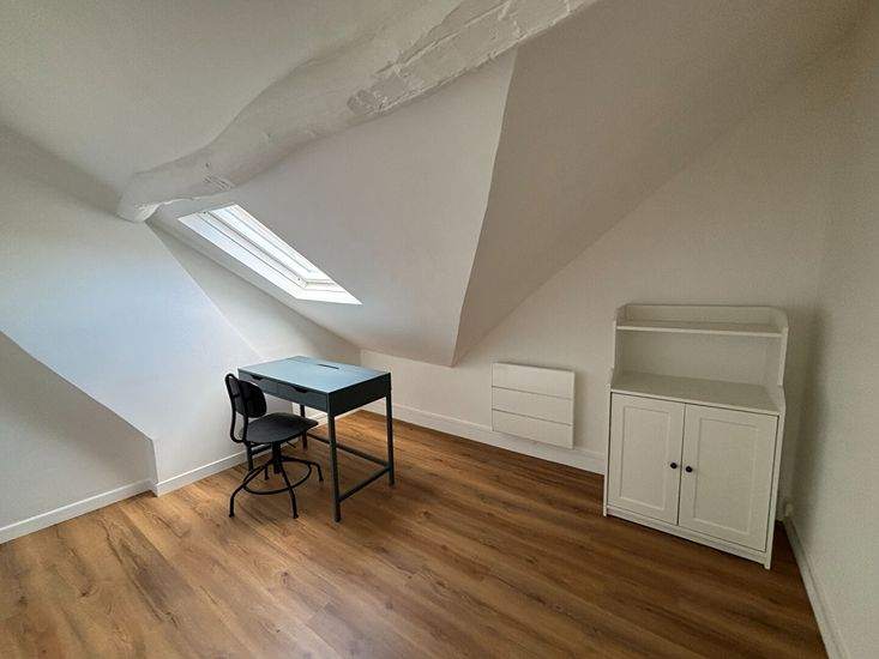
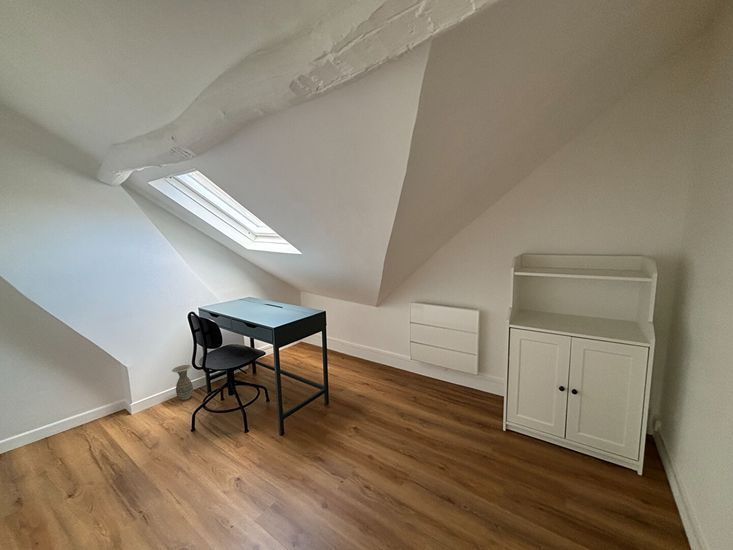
+ ceramic jug [171,364,194,401]
